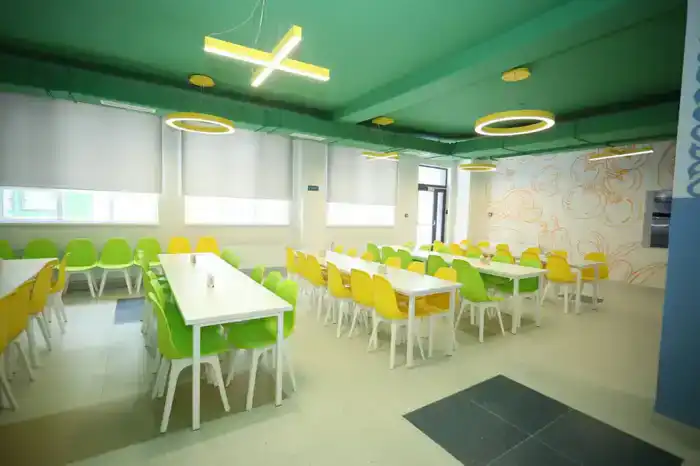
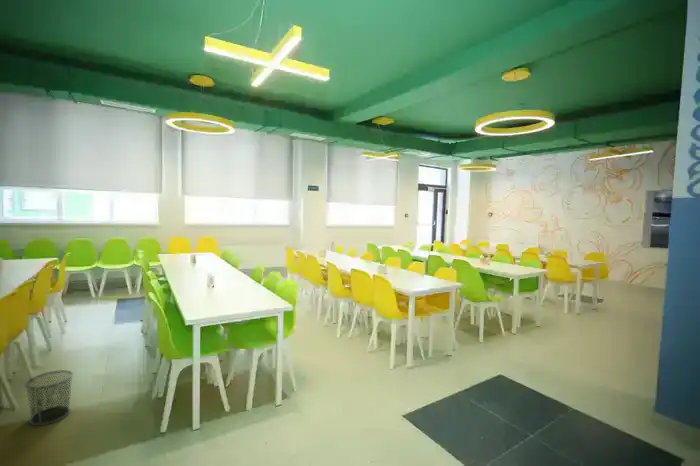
+ waste bin [24,369,74,426]
